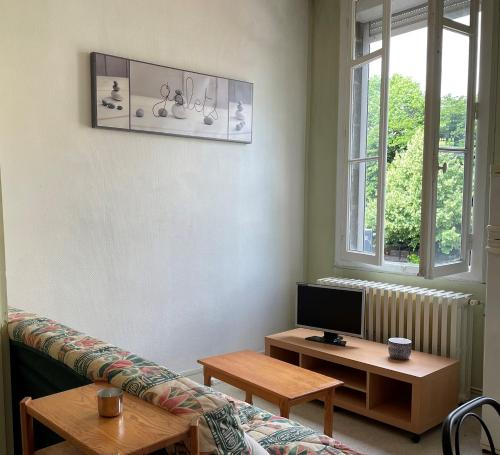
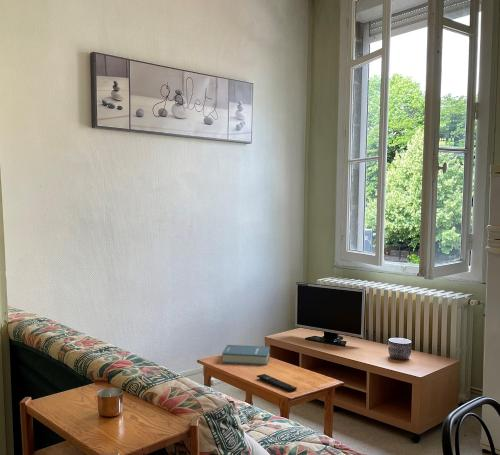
+ hardback book [221,344,271,366]
+ remote control [256,373,298,393]
